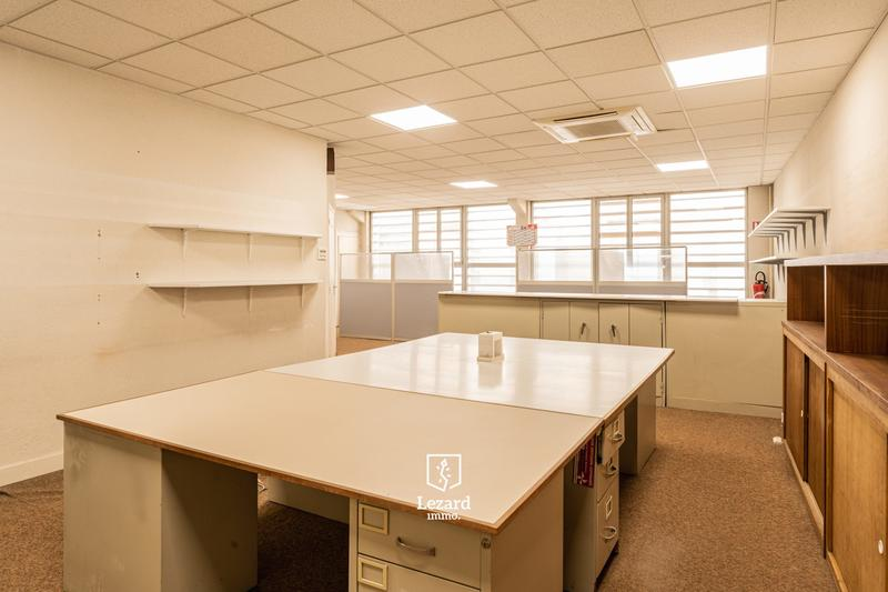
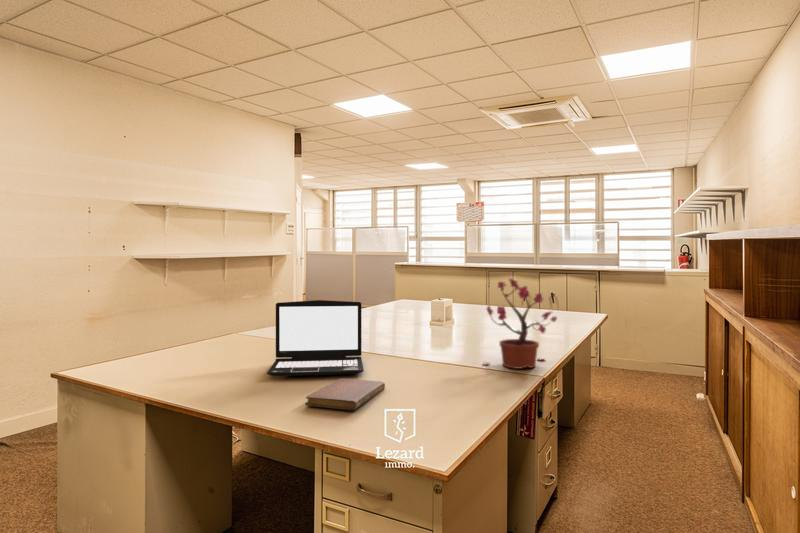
+ notebook [304,377,386,411]
+ potted plant [482,278,558,370]
+ laptop [266,299,365,377]
